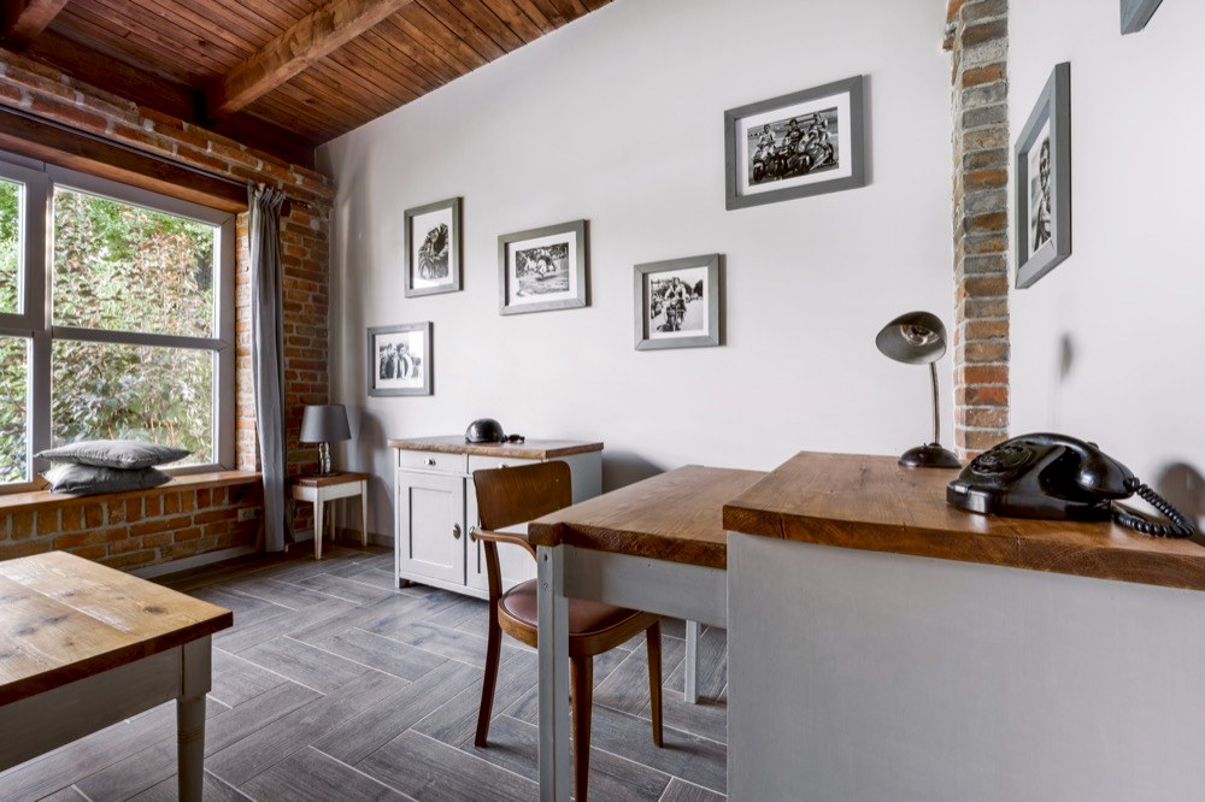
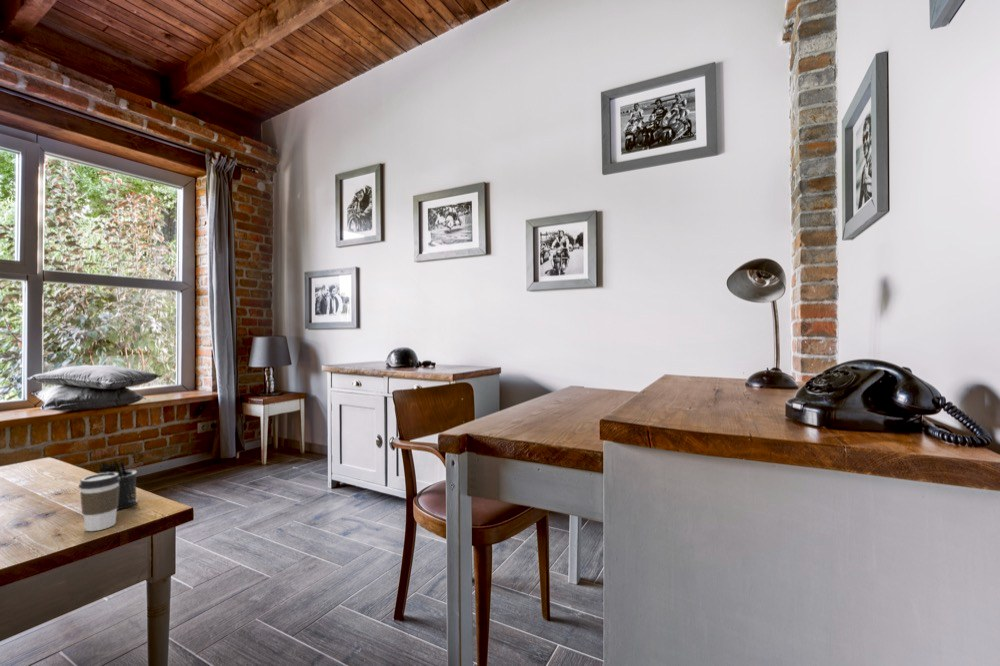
+ pen holder [98,458,139,511]
+ coffee cup [78,472,120,532]
